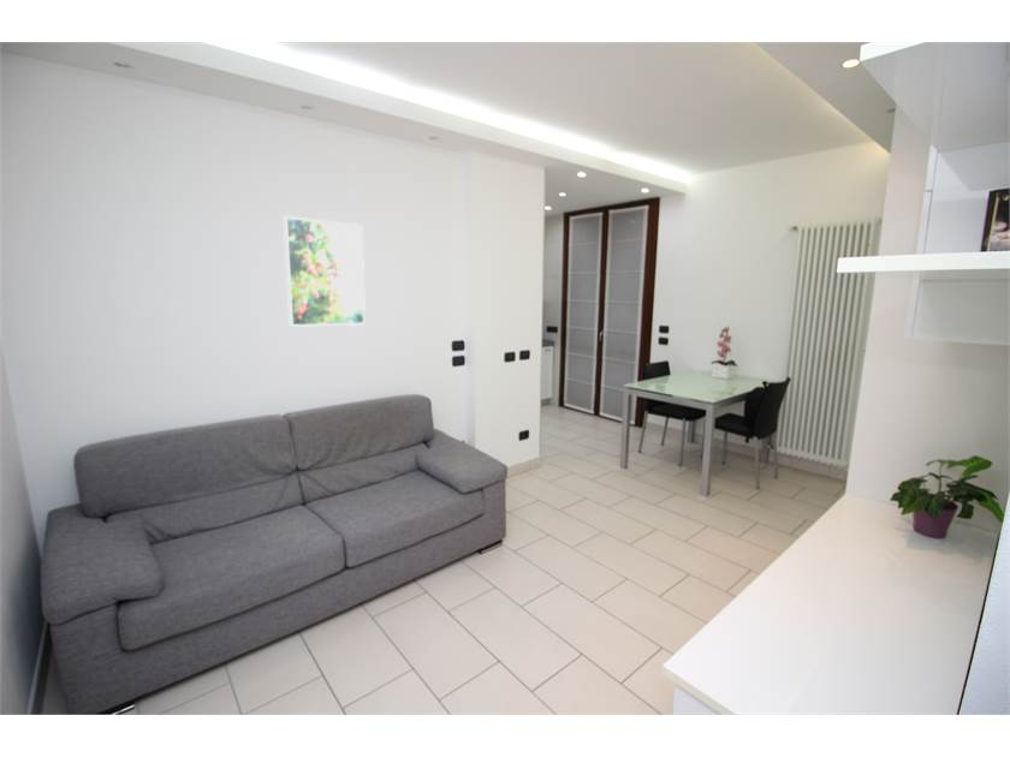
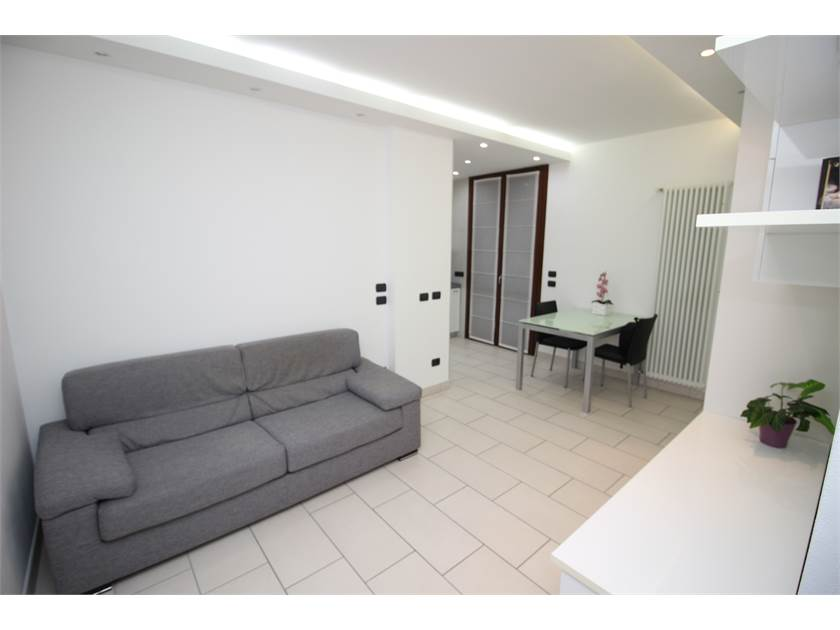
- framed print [283,215,367,328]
